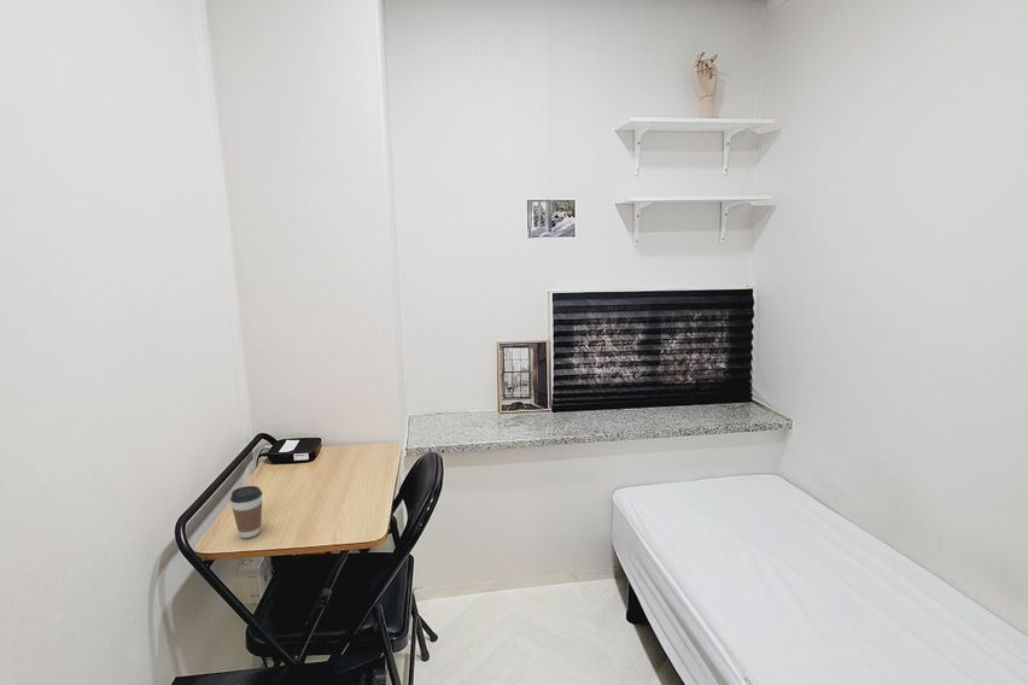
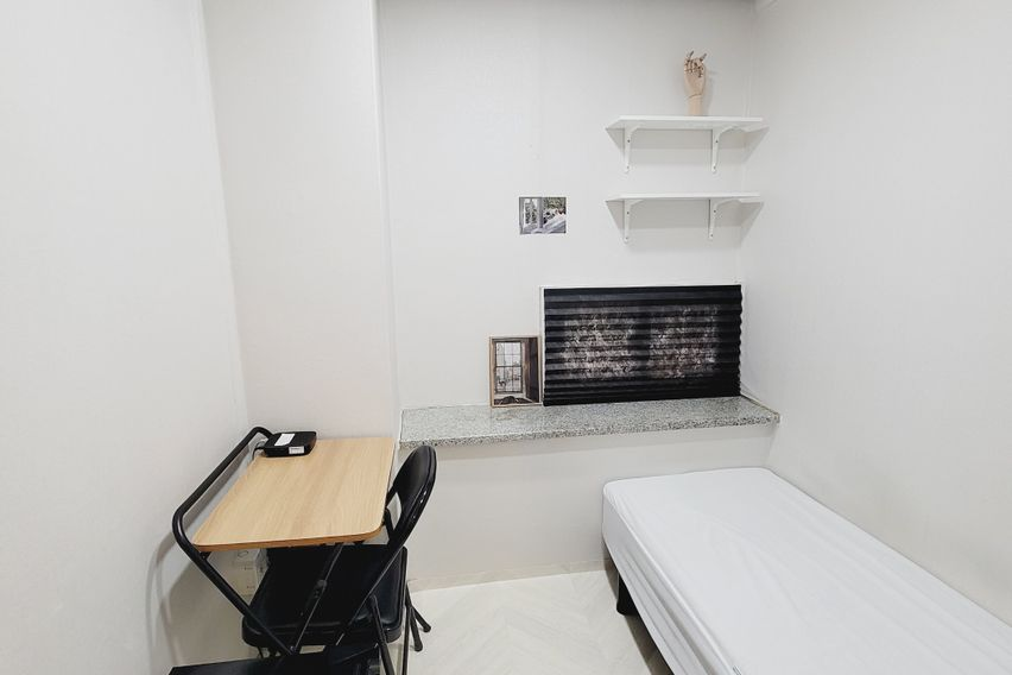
- coffee cup [229,485,263,539]
